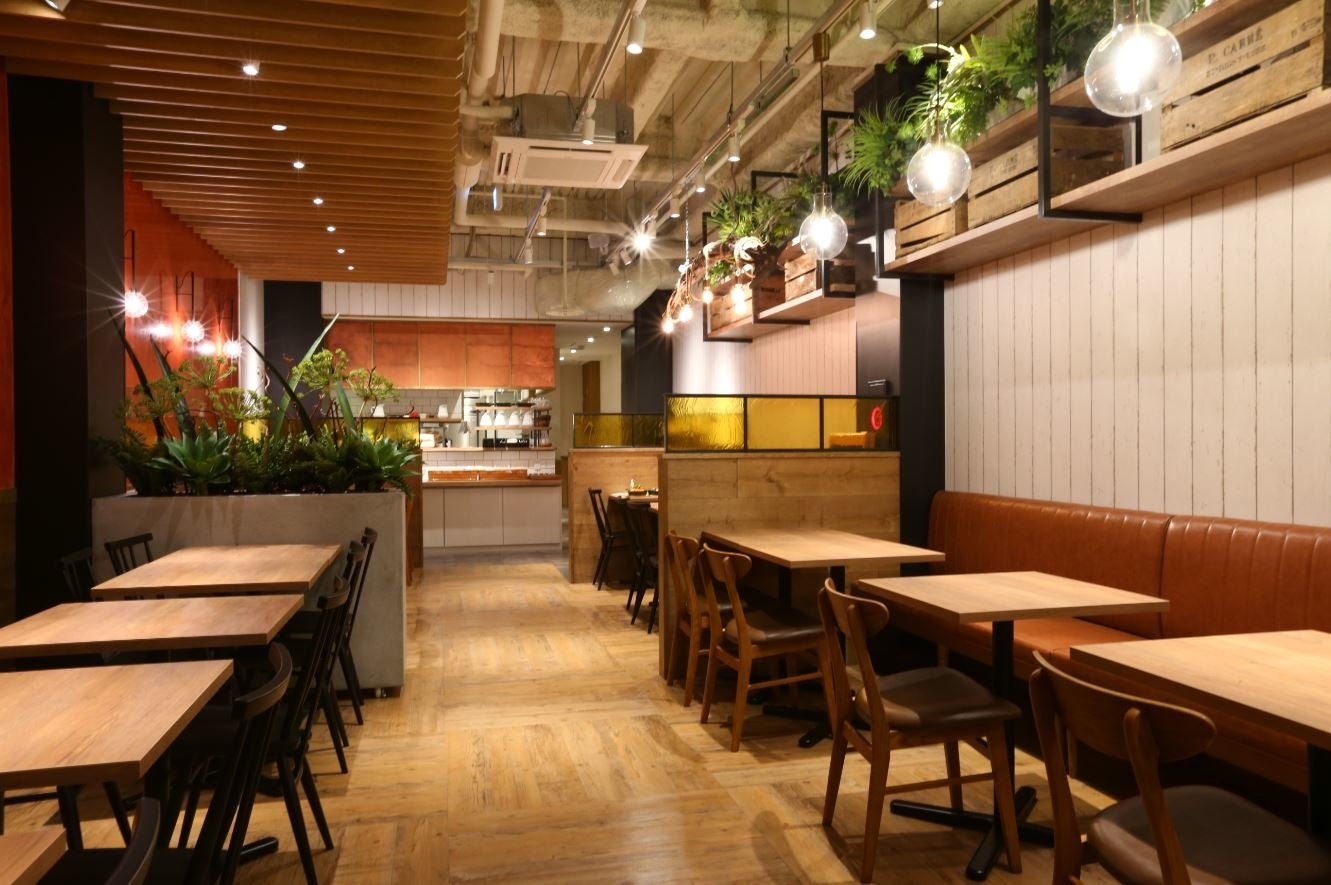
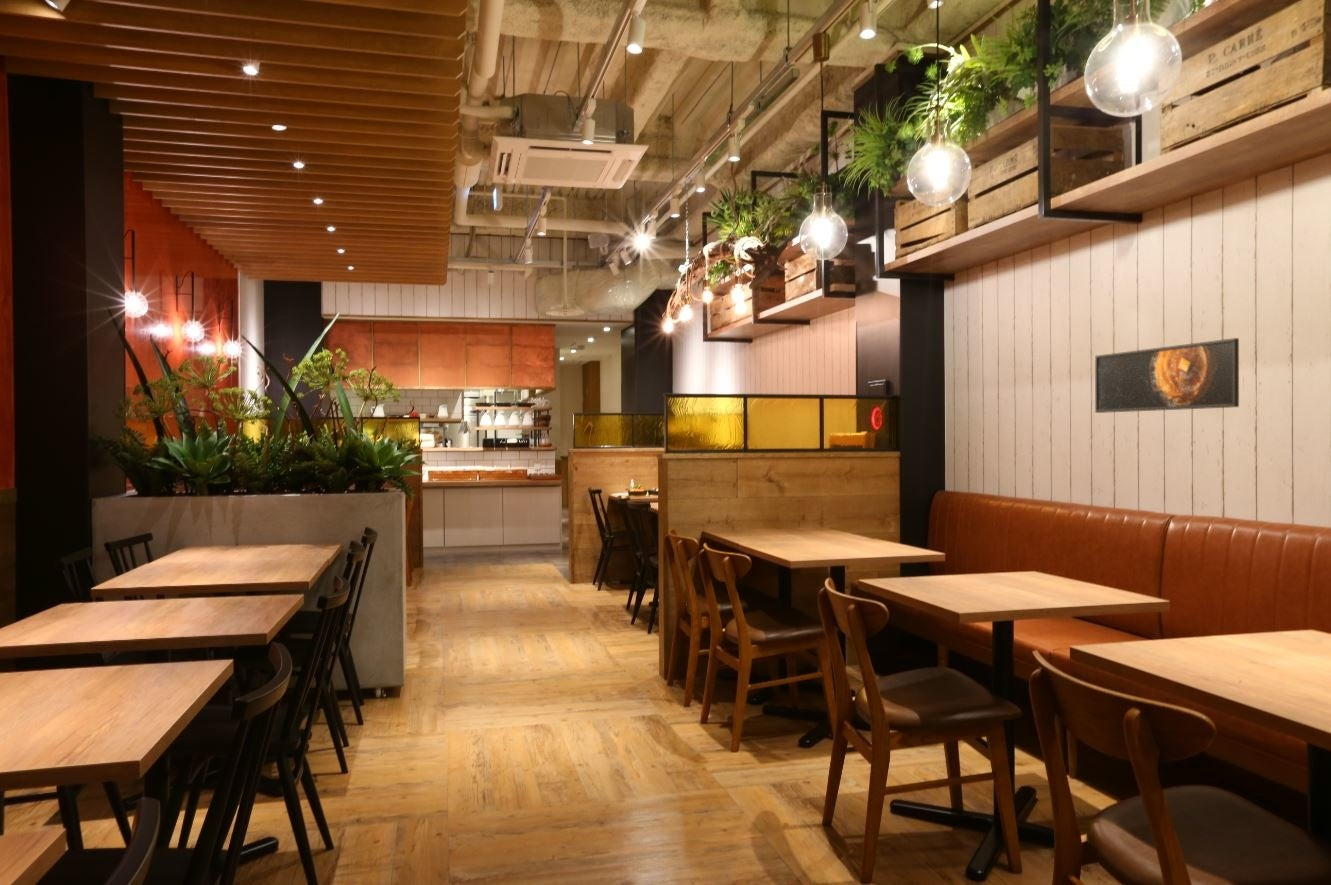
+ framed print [1094,337,1240,414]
